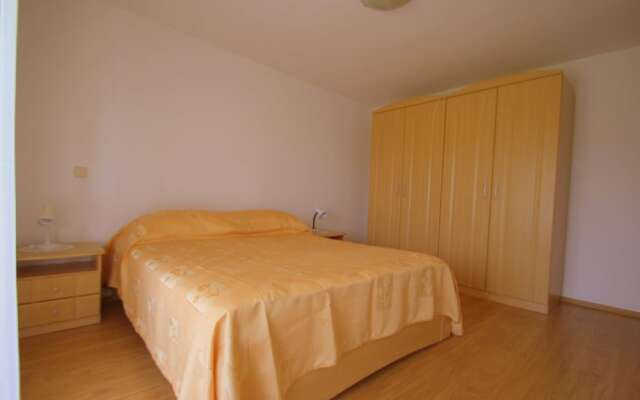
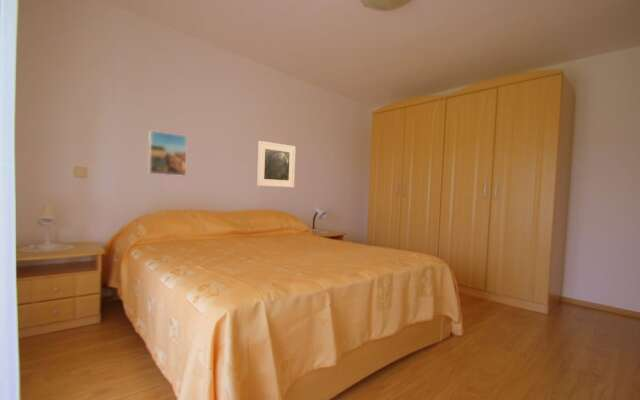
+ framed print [148,130,188,177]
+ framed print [256,140,296,188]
